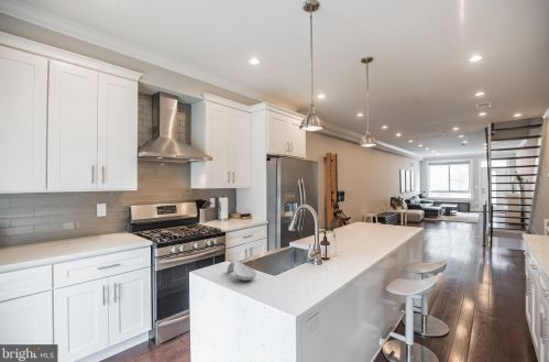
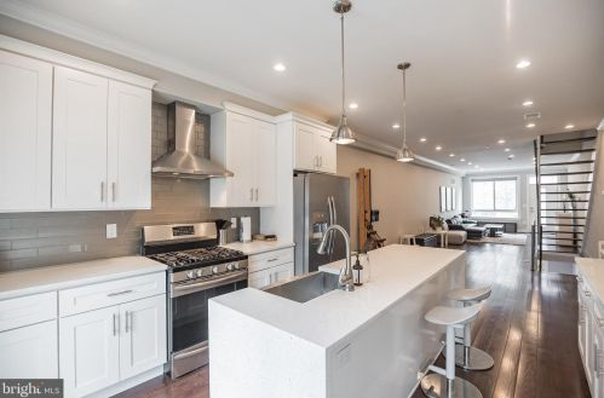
- spoon rest [226,261,257,282]
